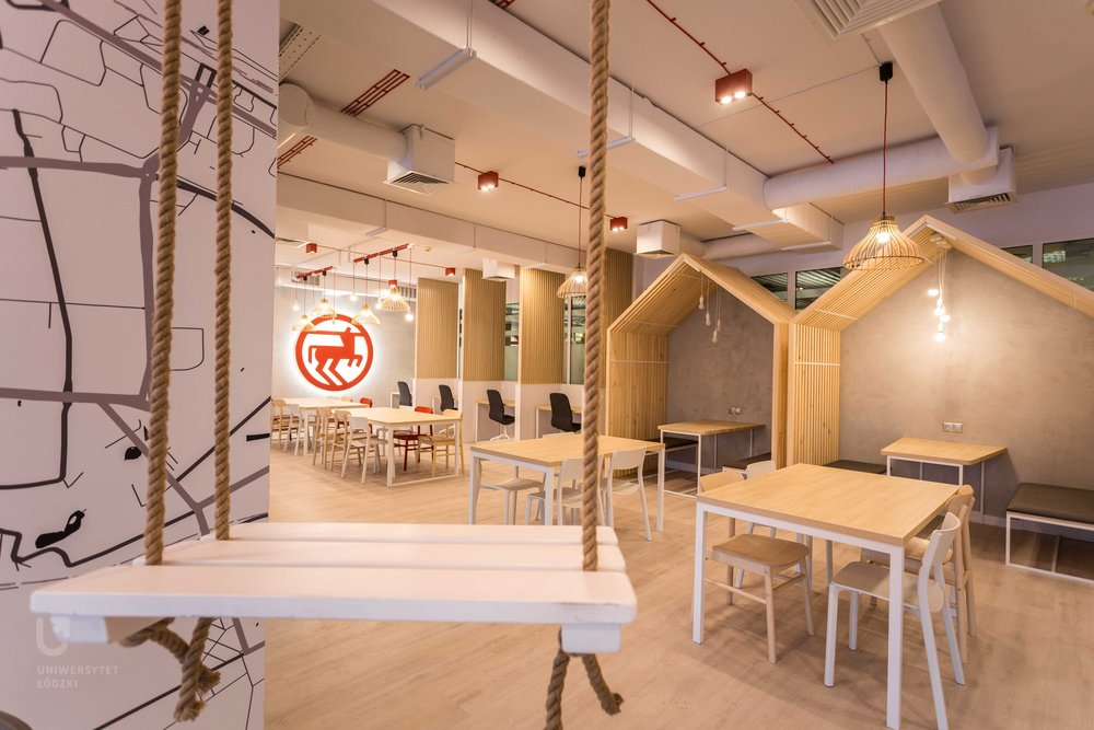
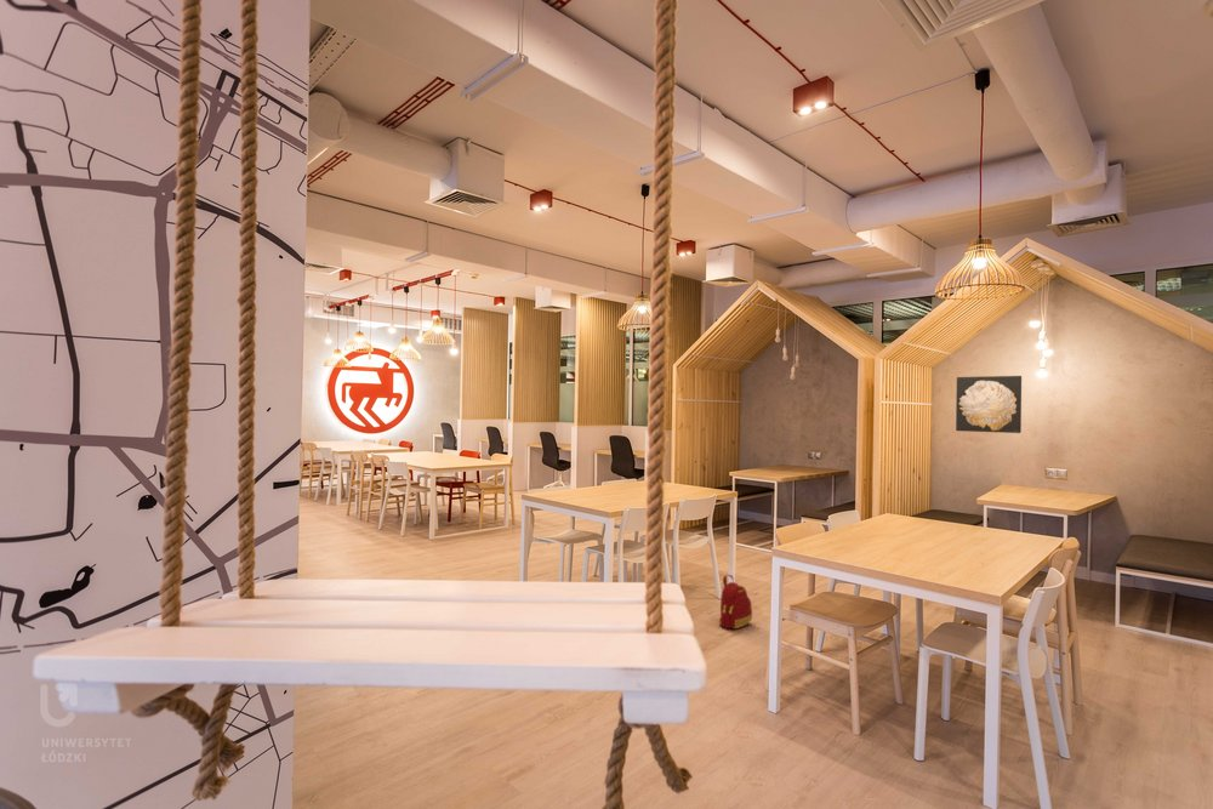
+ backpack [718,574,753,629]
+ wall art [955,375,1023,434]
